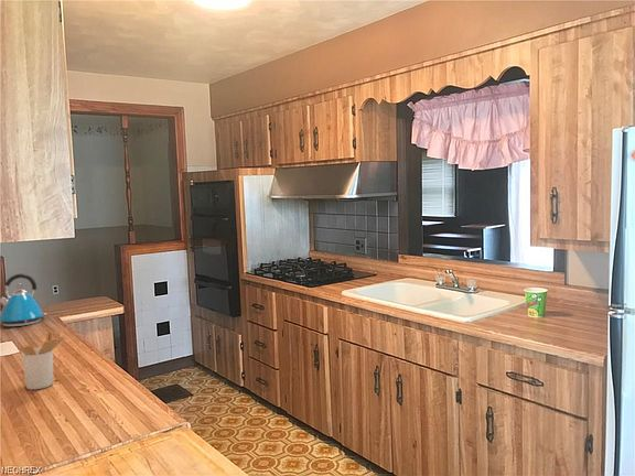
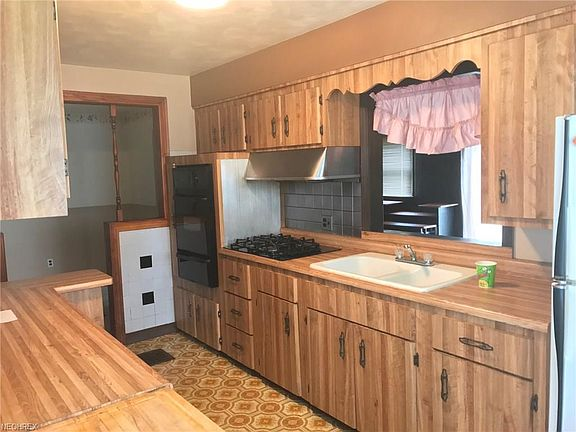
- utensil holder [19,329,66,390]
- kettle [0,273,47,327]
